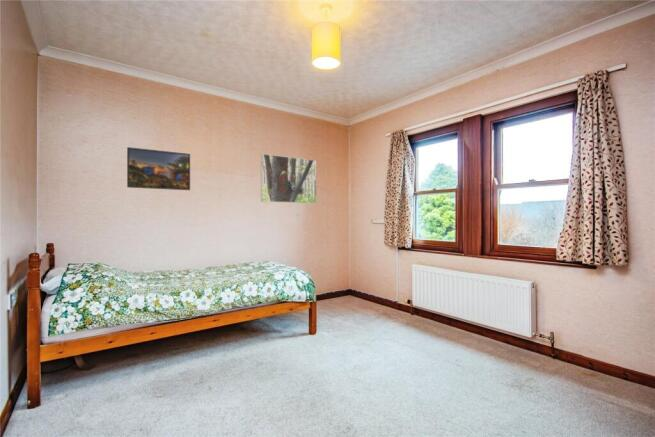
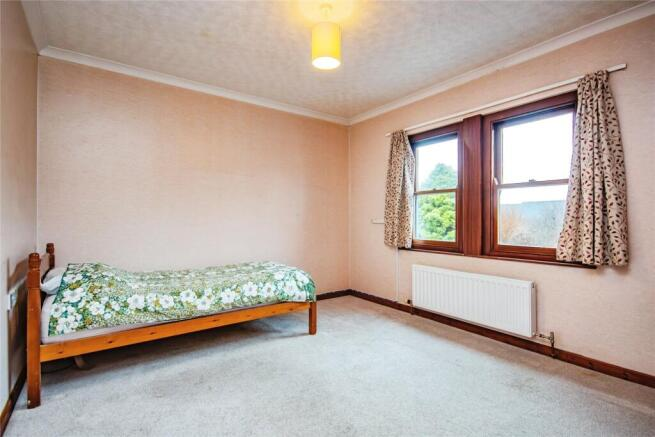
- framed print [260,153,318,204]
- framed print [126,146,191,191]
